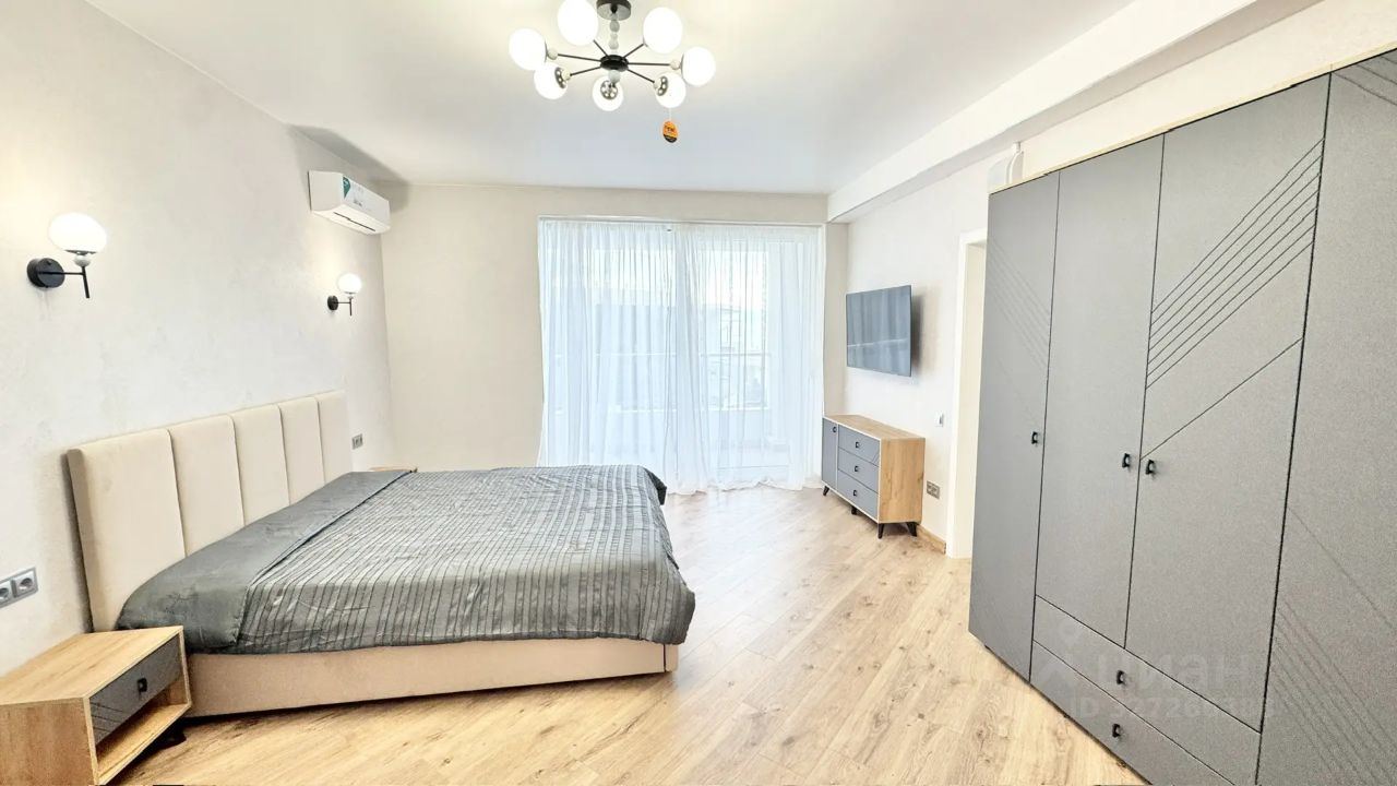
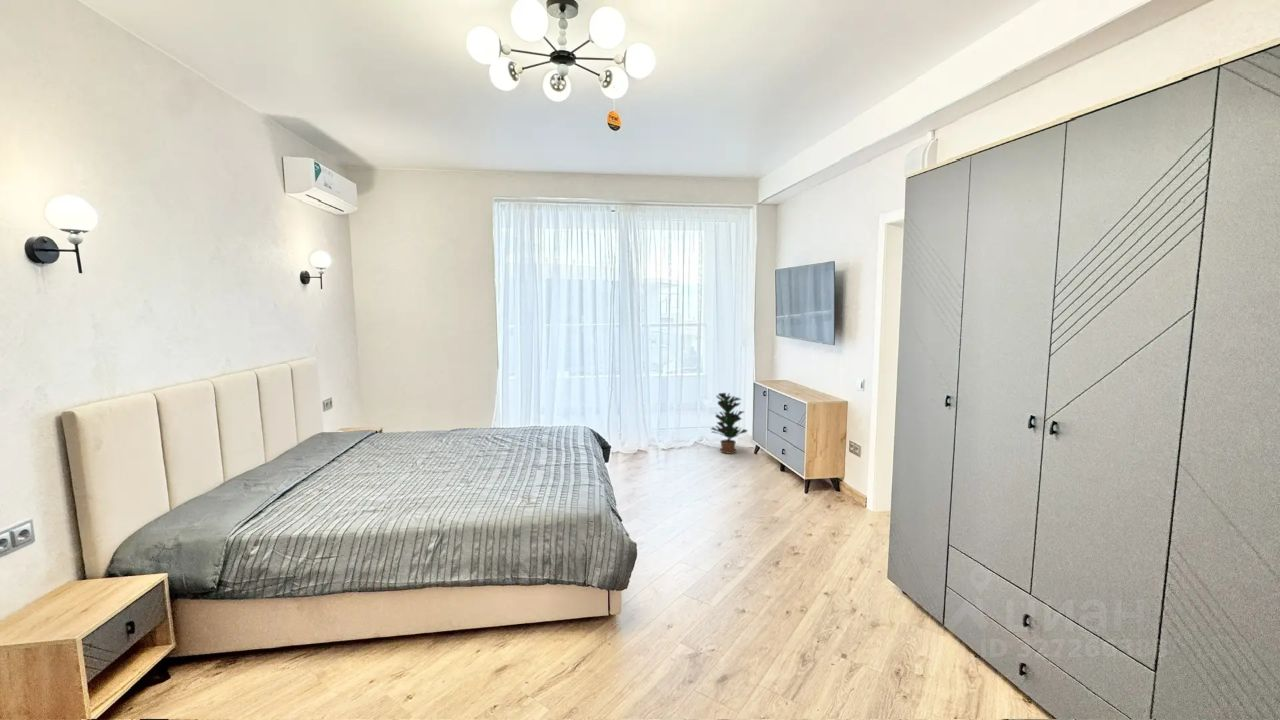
+ potted plant [710,392,749,455]
